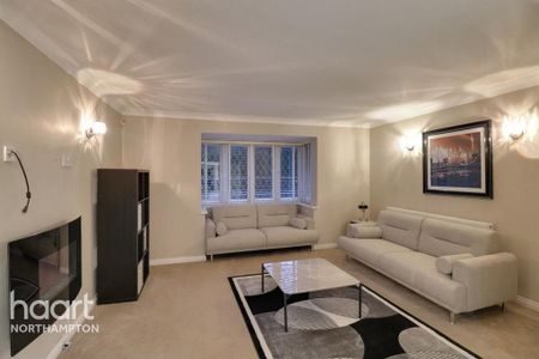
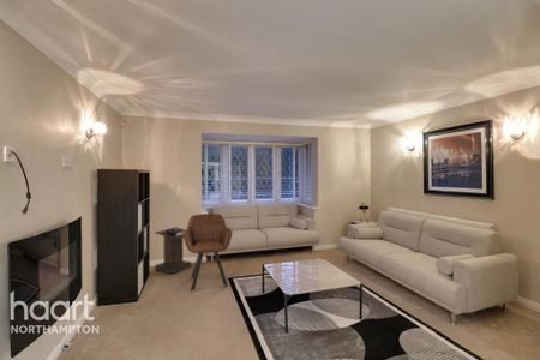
+ lectern [154,226,192,275]
+ armchair [182,212,233,292]
